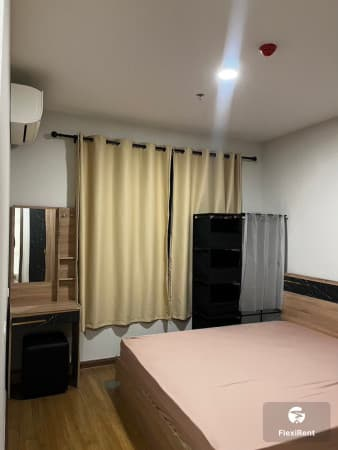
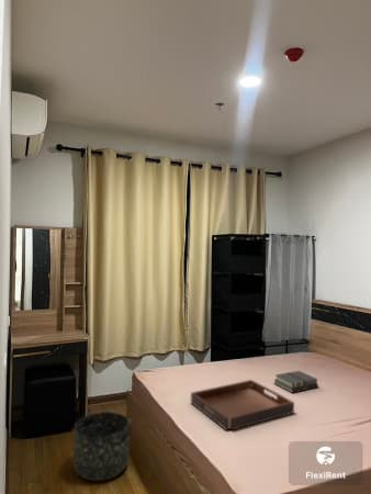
+ basket [72,411,131,482]
+ book [273,370,319,394]
+ serving tray [190,379,295,431]
